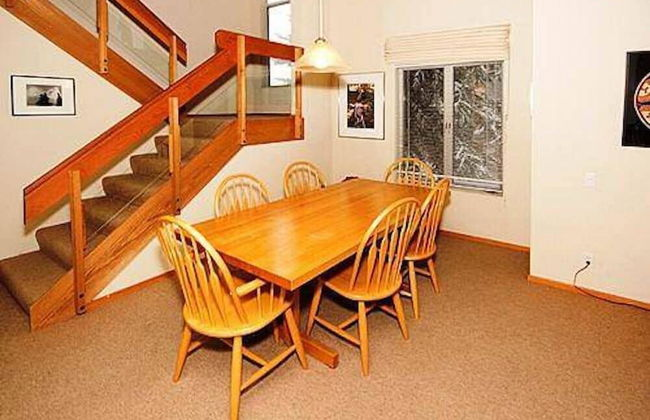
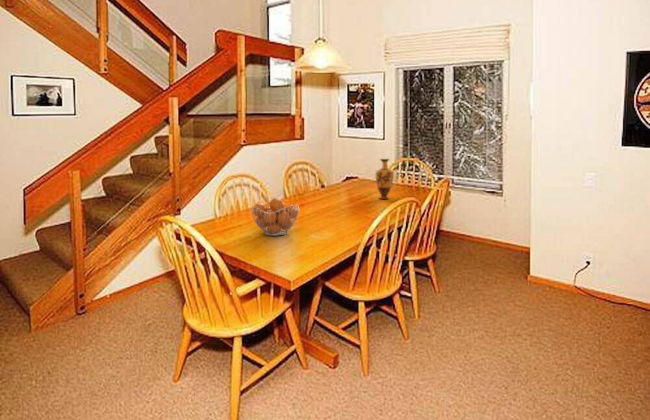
+ vase [375,158,395,199]
+ fruit basket [250,197,300,236]
